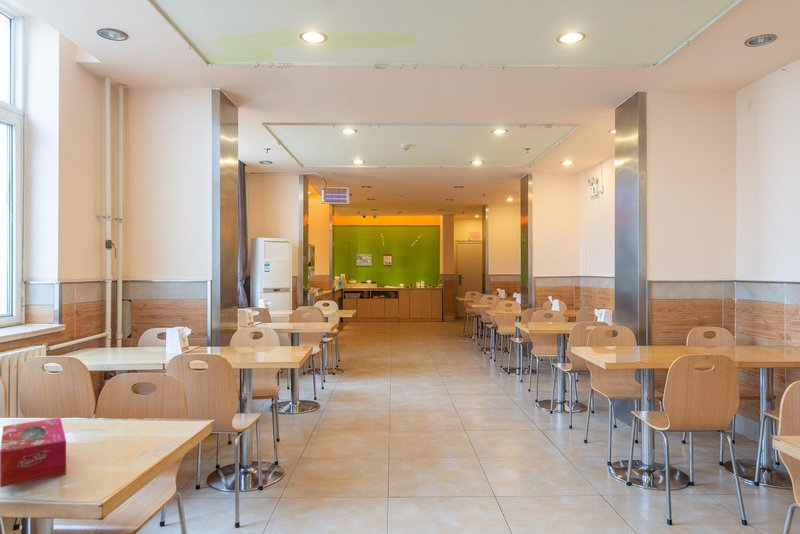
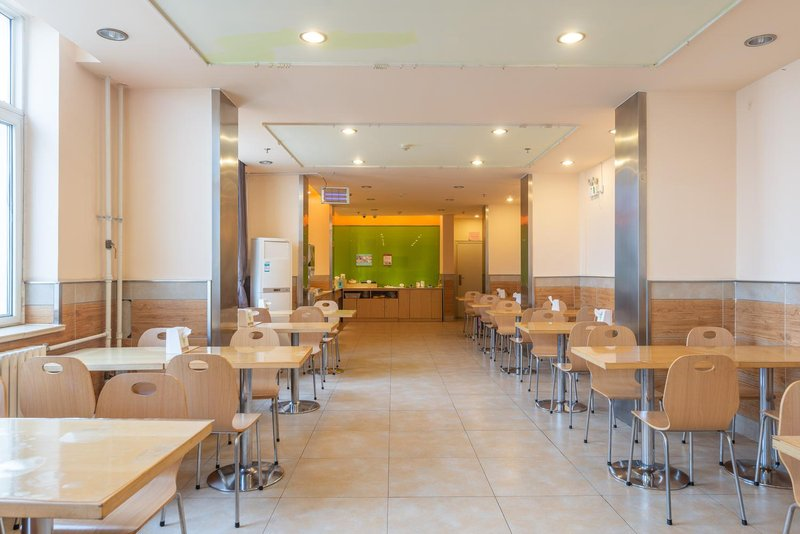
- tissue box [0,417,67,488]
